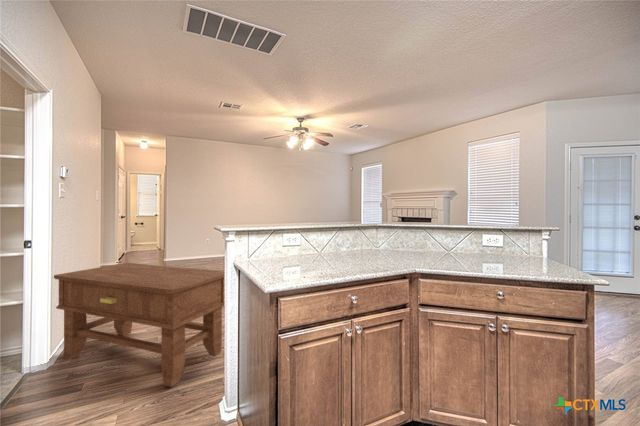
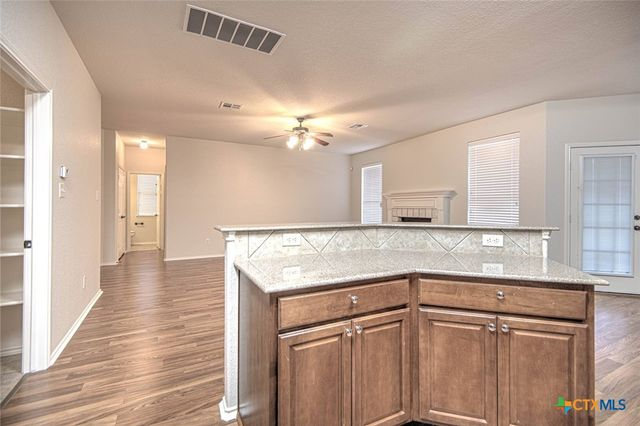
- side table [53,262,225,388]
